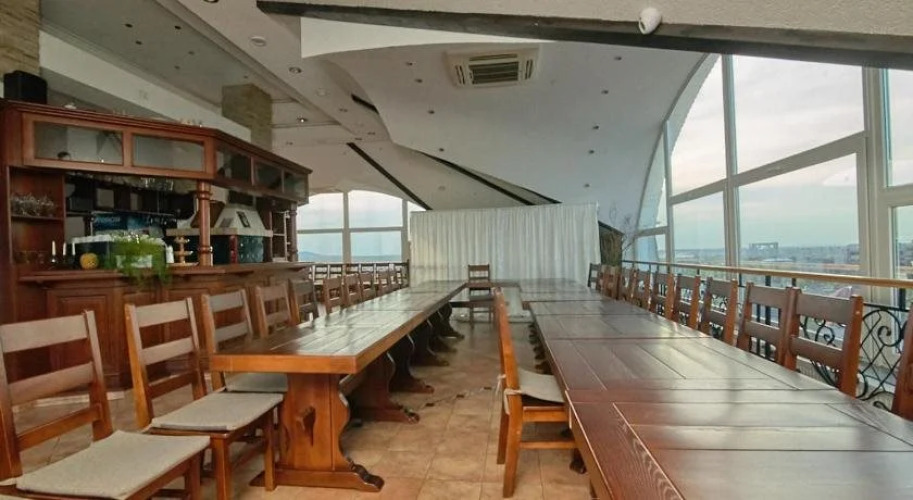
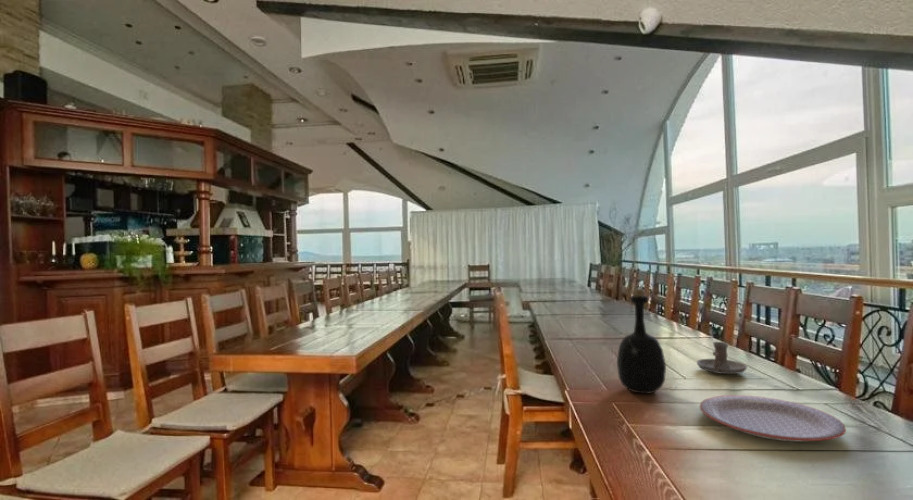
+ candle holder [696,341,748,375]
+ plate [699,394,847,442]
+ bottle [616,288,667,395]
